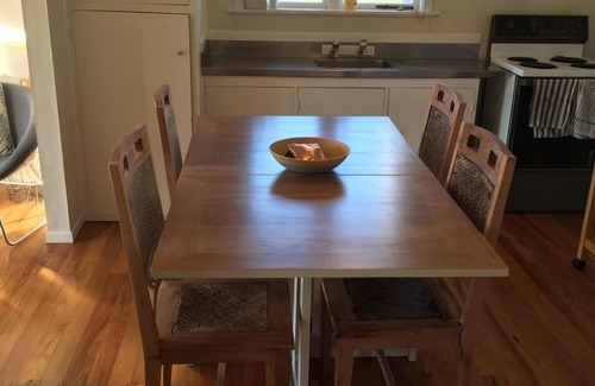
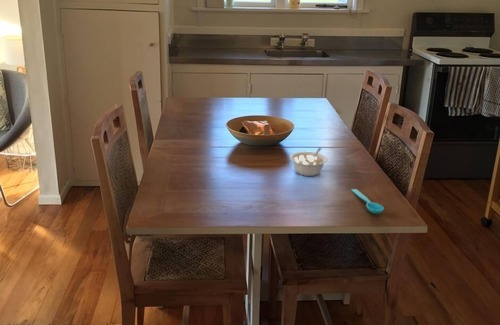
+ legume [289,147,328,177]
+ spoon [350,188,385,214]
